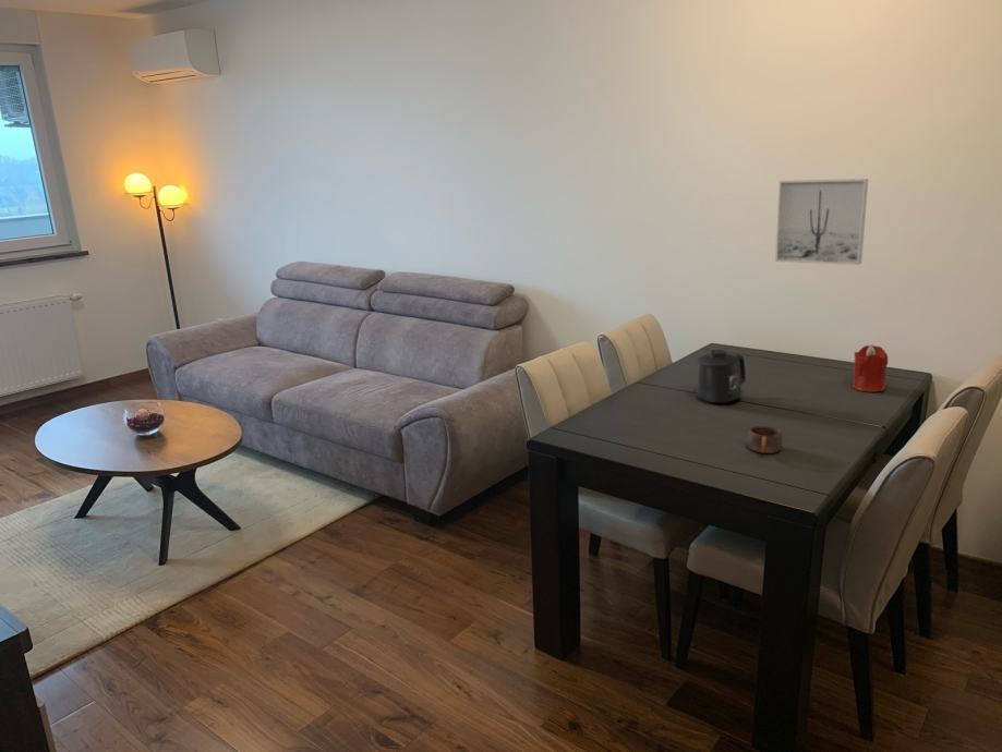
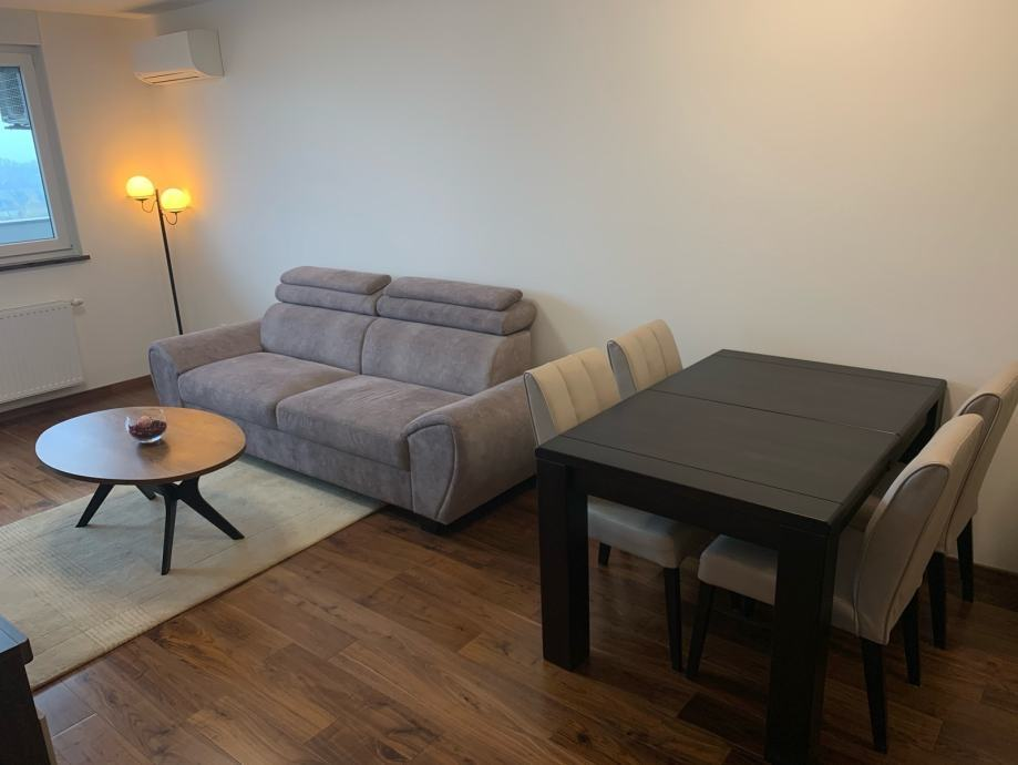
- wall art [774,178,869,266]
- mug [696,349,747,404]
- cup [746,425,784,454]
- candle [852,343,889,392]
